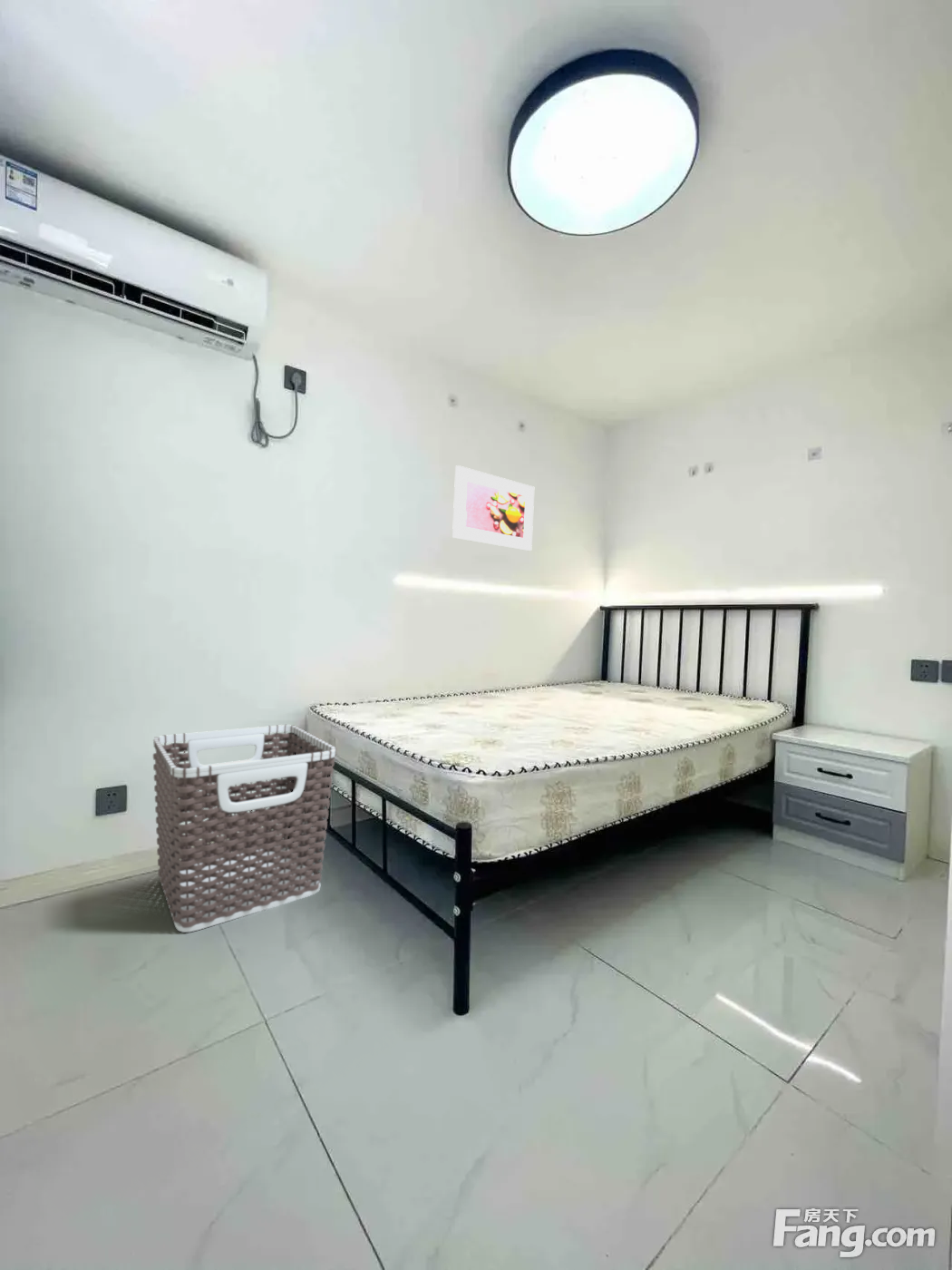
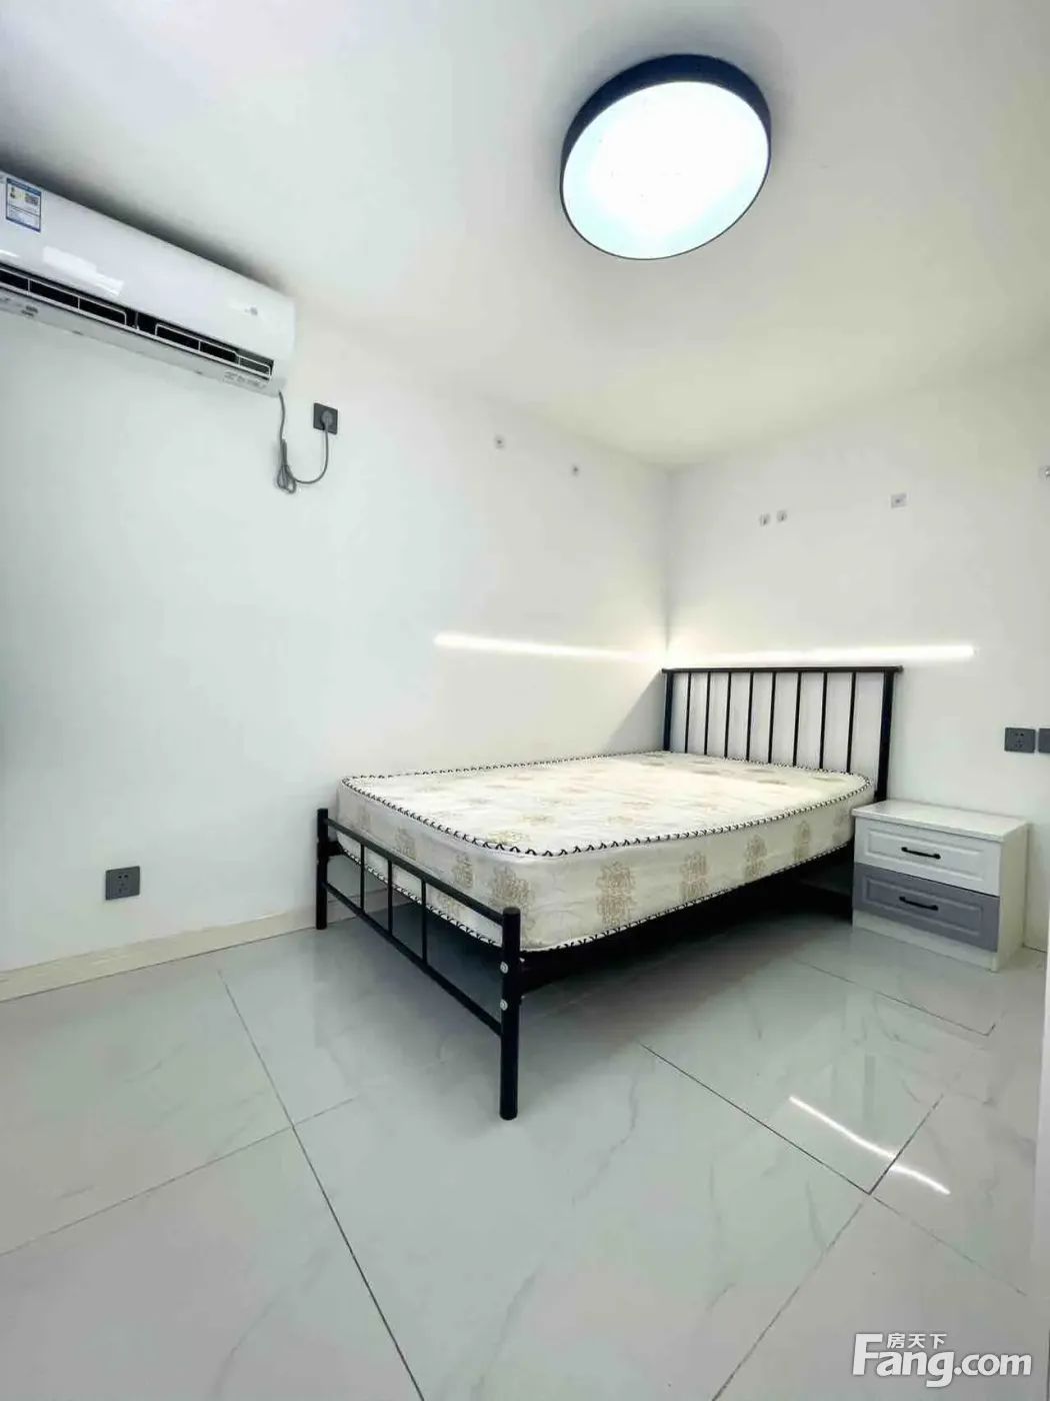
- clothes hamper [152,724,337,933]
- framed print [452,464,535,552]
